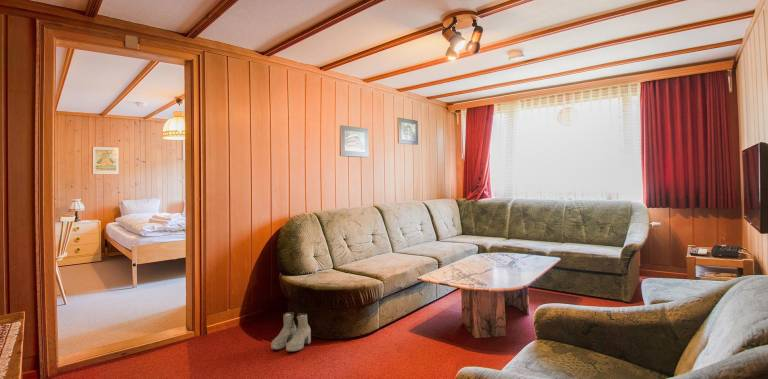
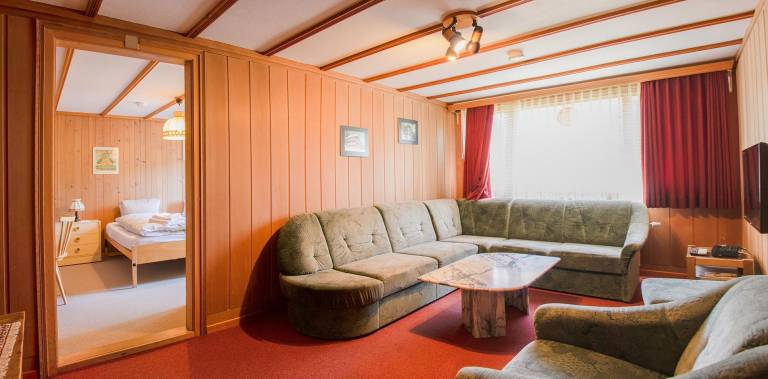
- boots [270,311,312,353]
